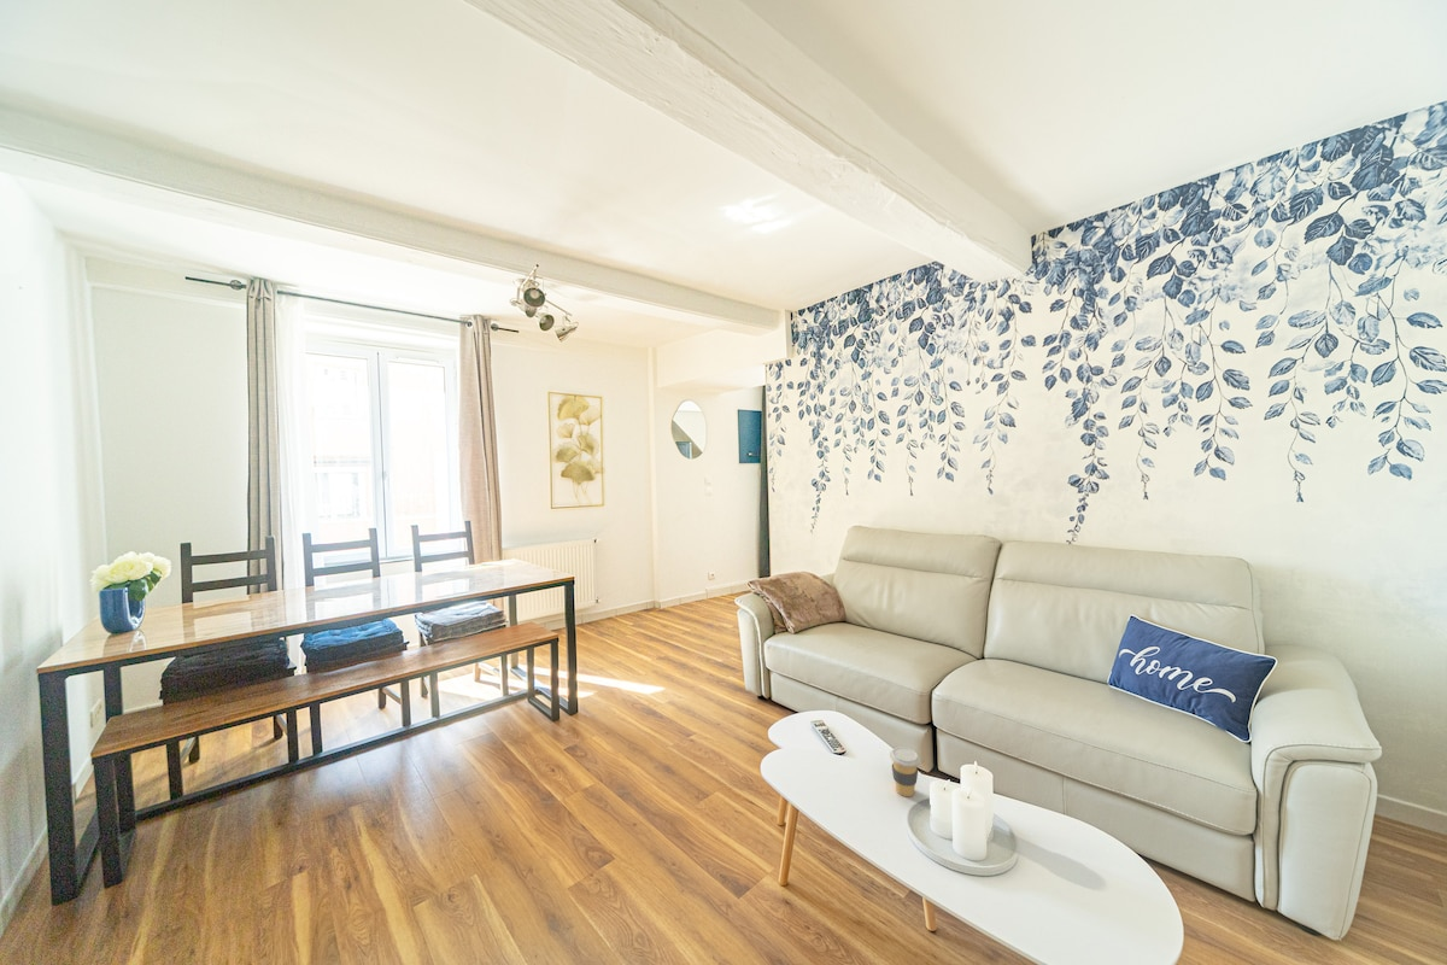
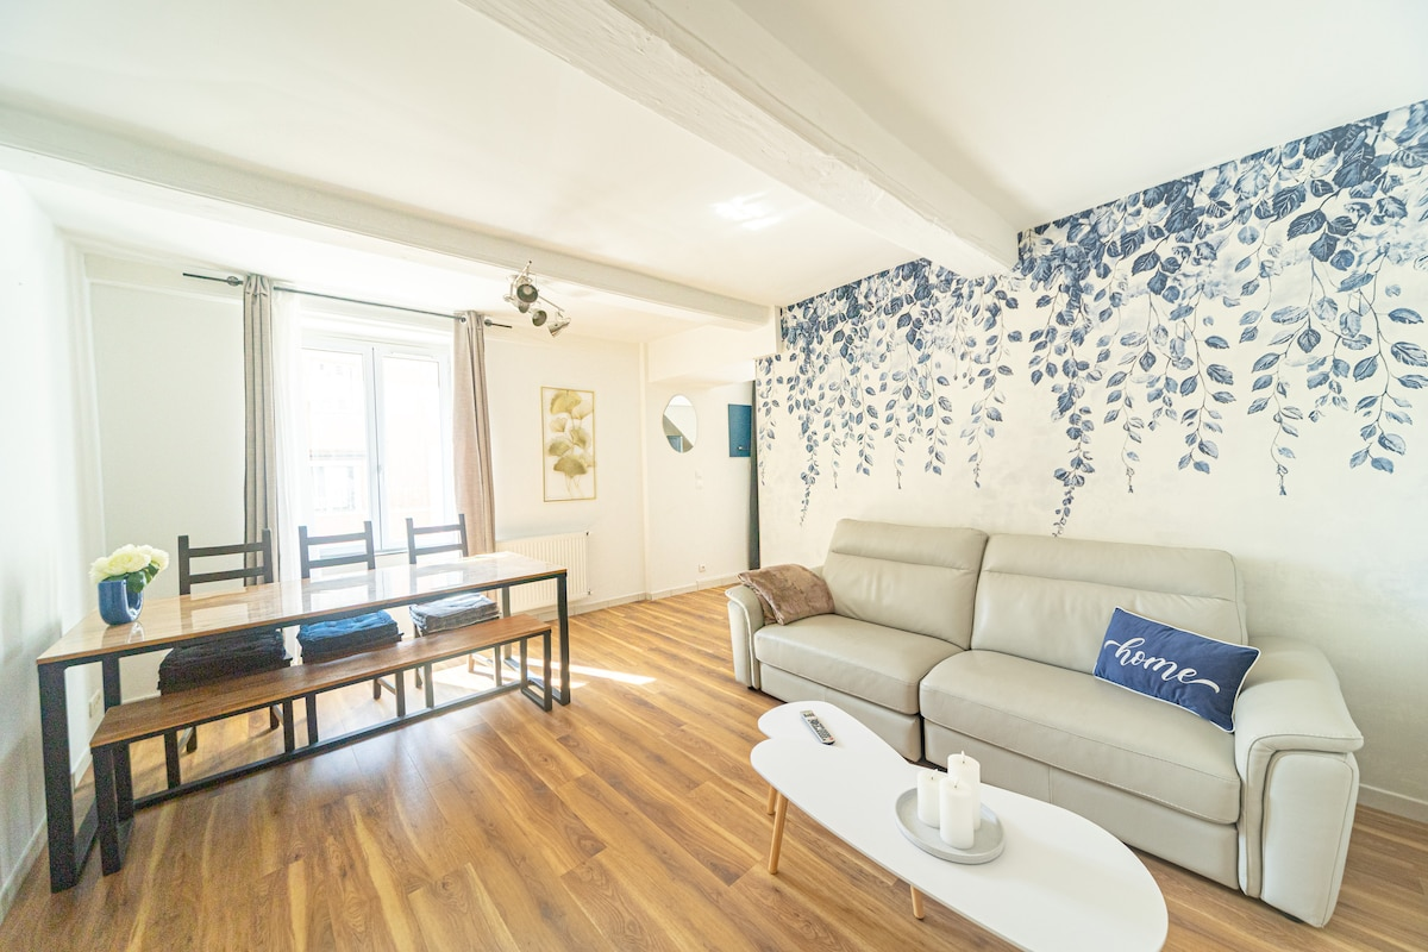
- coffee cup [889,745,921,797]
